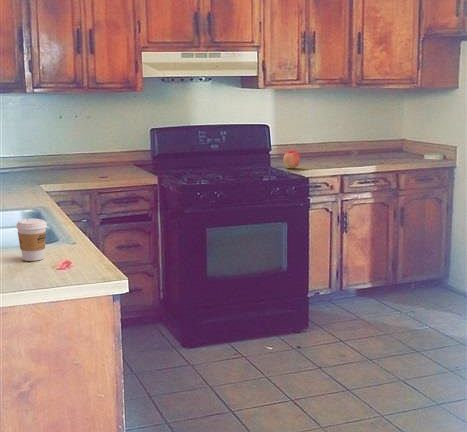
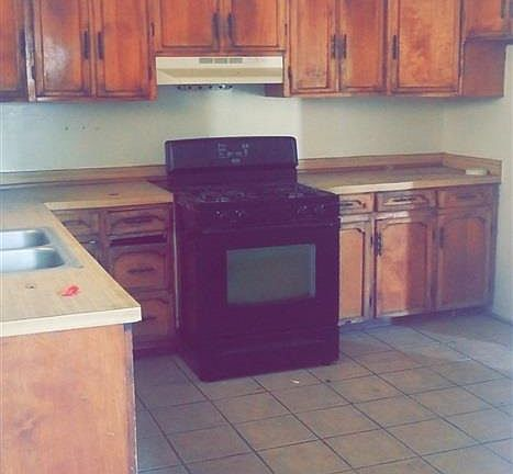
- apple [282,150,301,169]
- coffee cup [16,217,48,262]
